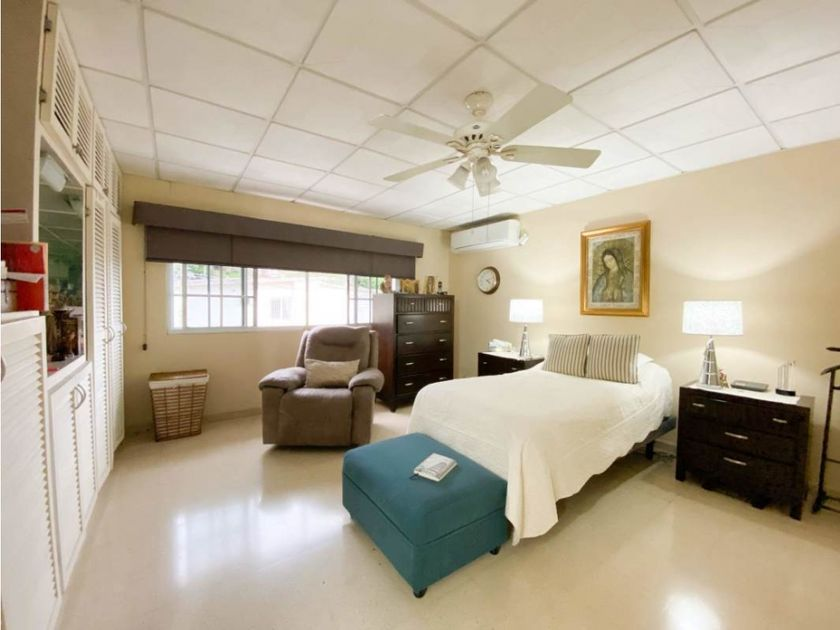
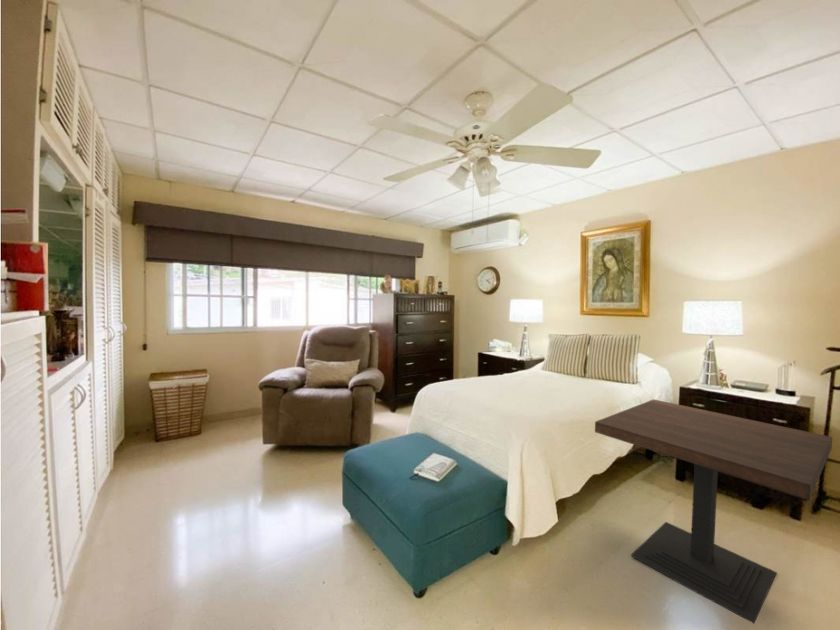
+ side table [594,398,833,624]
